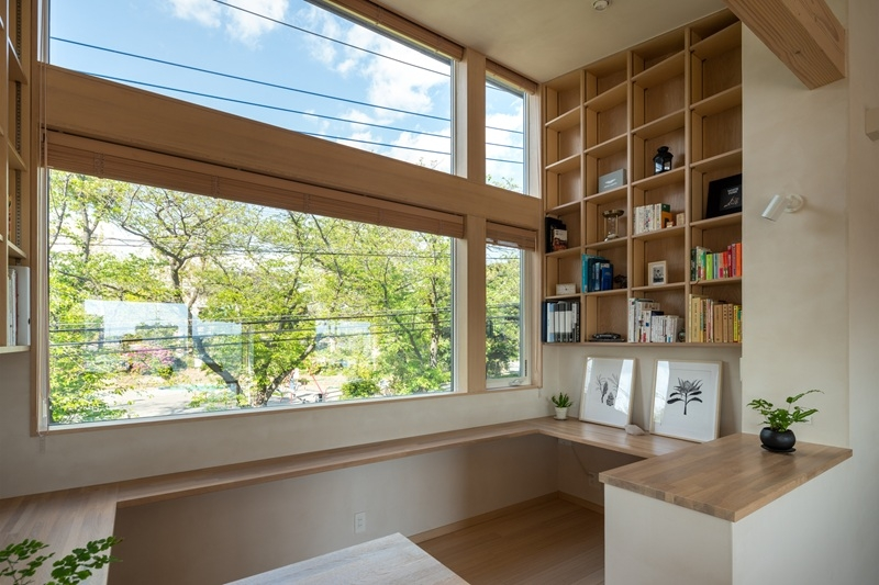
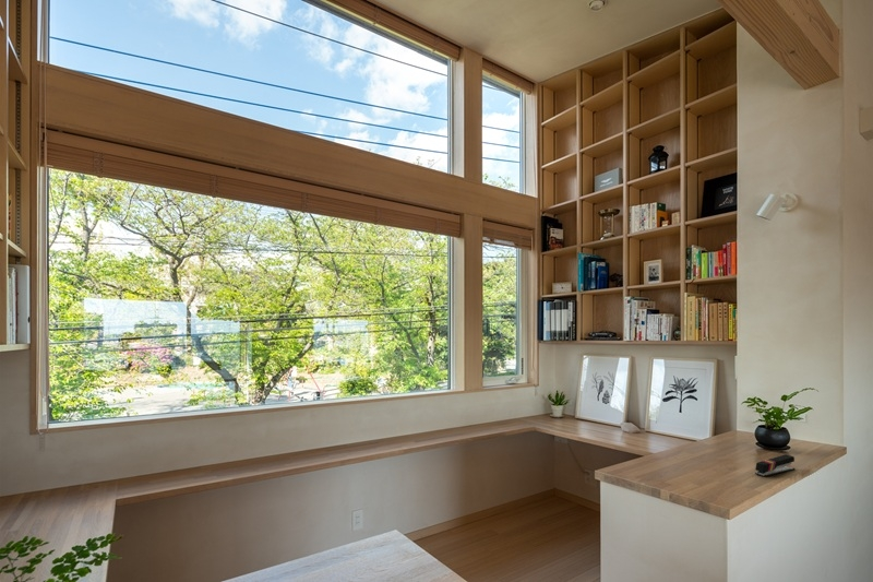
+ stapler [754,453,796,478]
